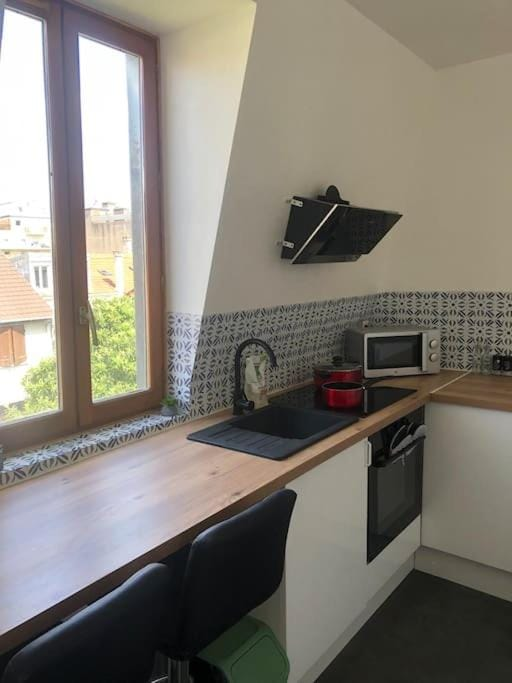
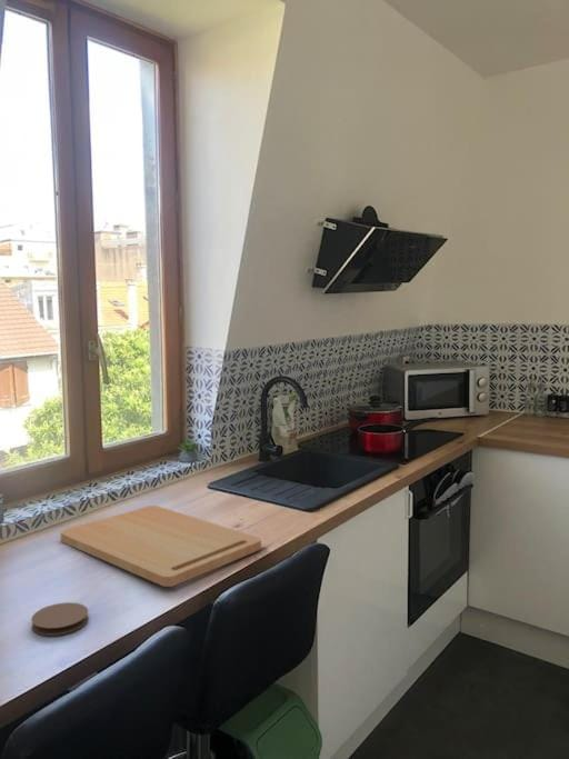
+ cutting board [59,505,262,588]
+ coaster [30,601,90,637]
